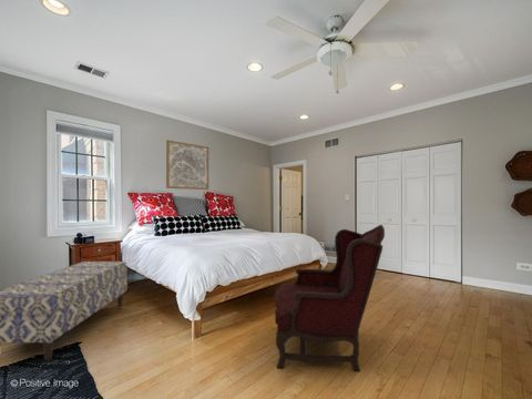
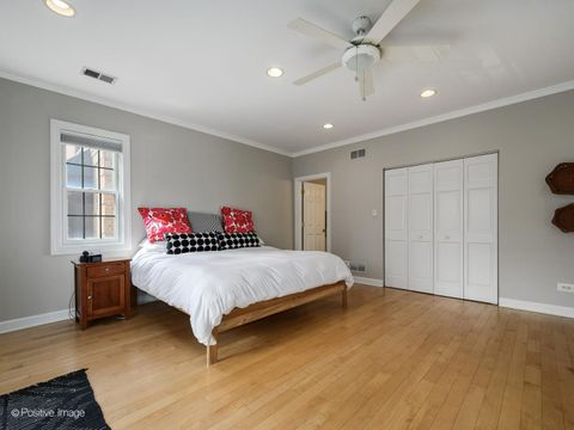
- bench [0,260,129,361]
- armchair [274,224,386,374]
- wall art [165,139,209,191]
